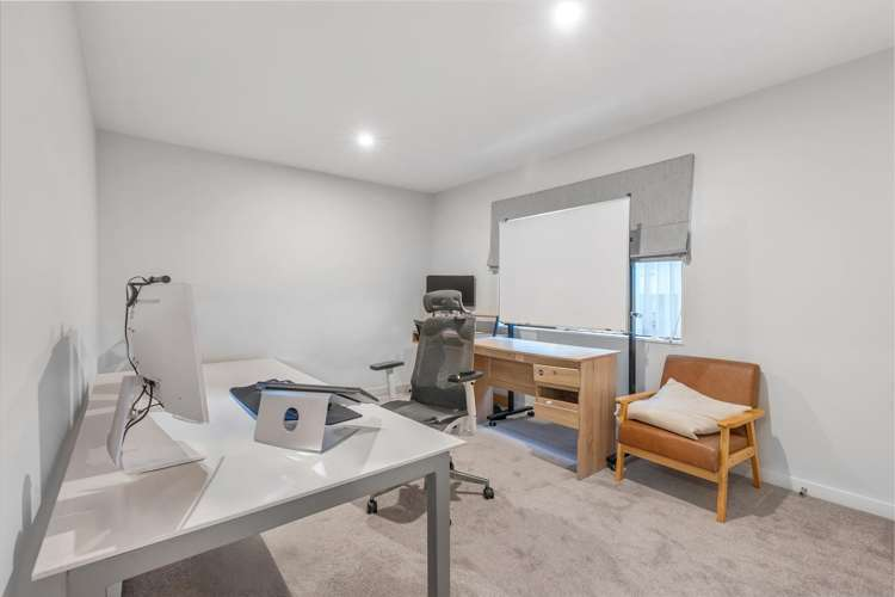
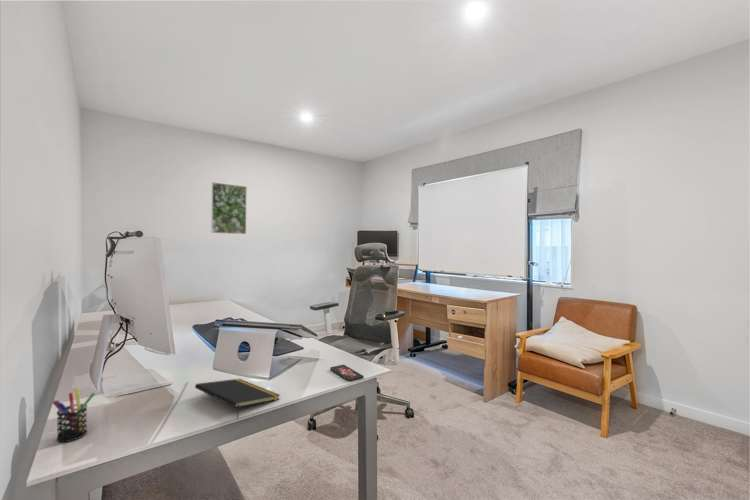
+ smartphone [329,364,365,382]
+ pen holder [51,387,96,443]
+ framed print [210,181,248,235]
+ notepad [194,378,281,420]
